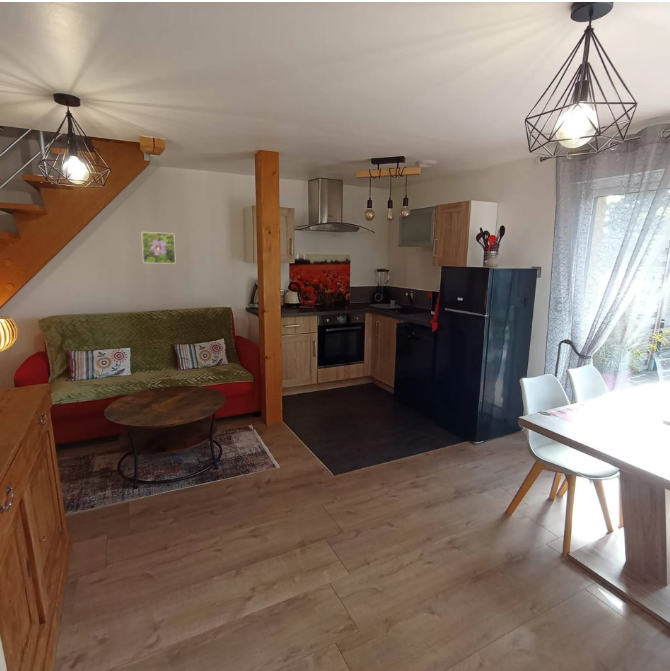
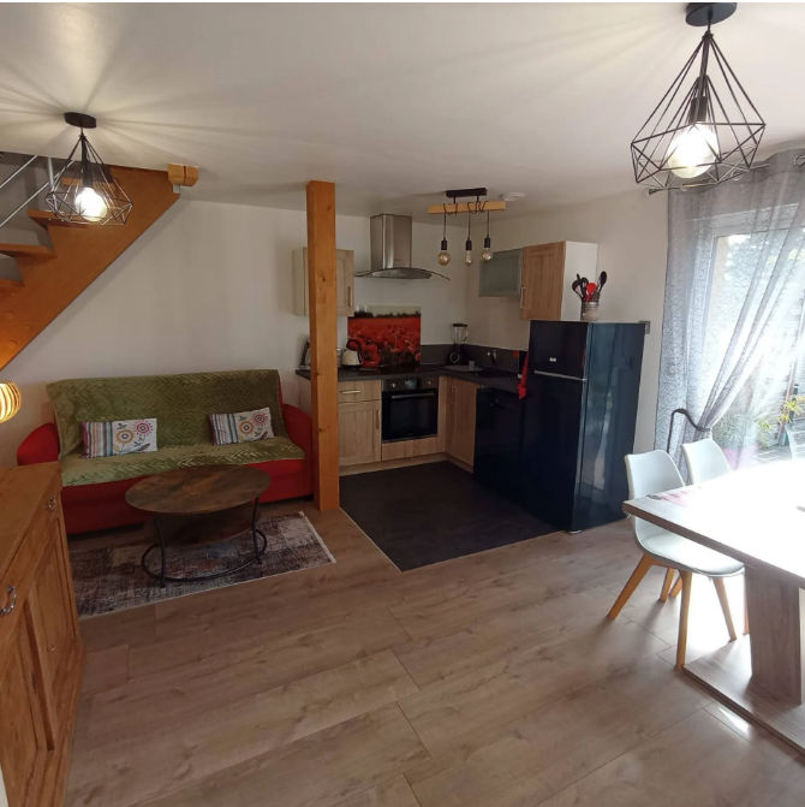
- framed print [140,231,177,265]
